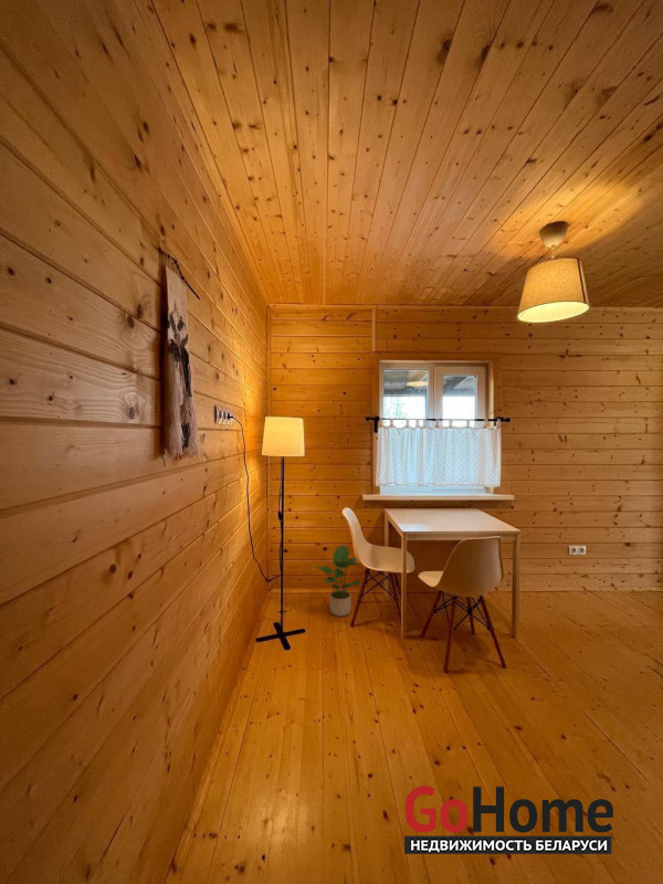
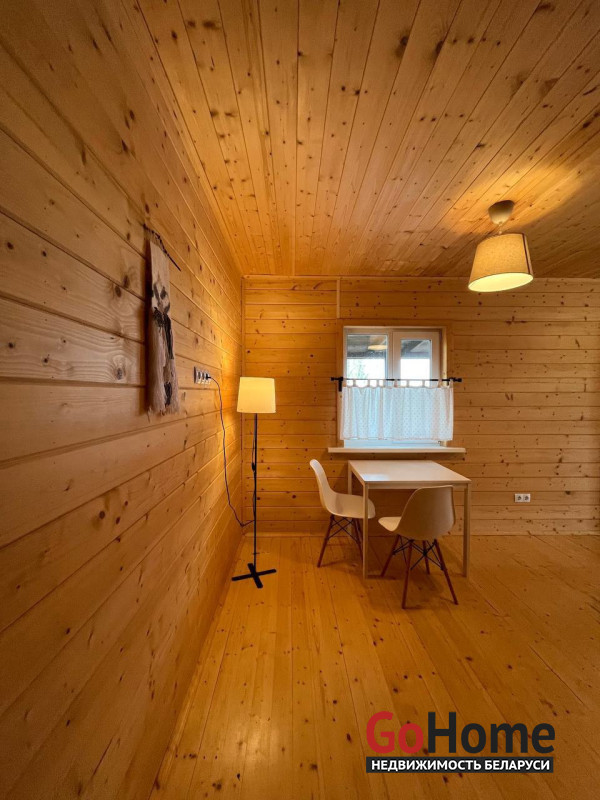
- potted plant [315,544,362,618]
